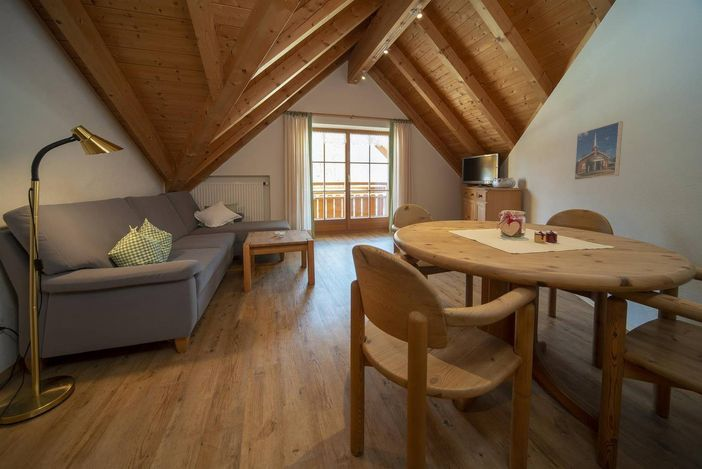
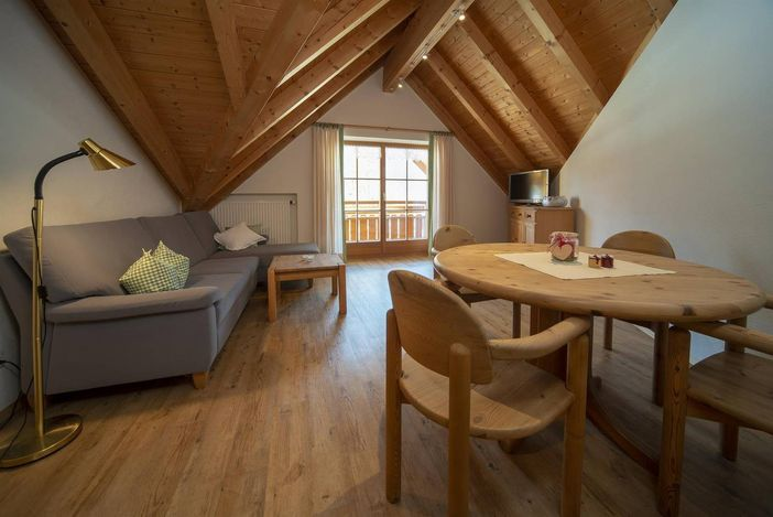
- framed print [573,120,624,181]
